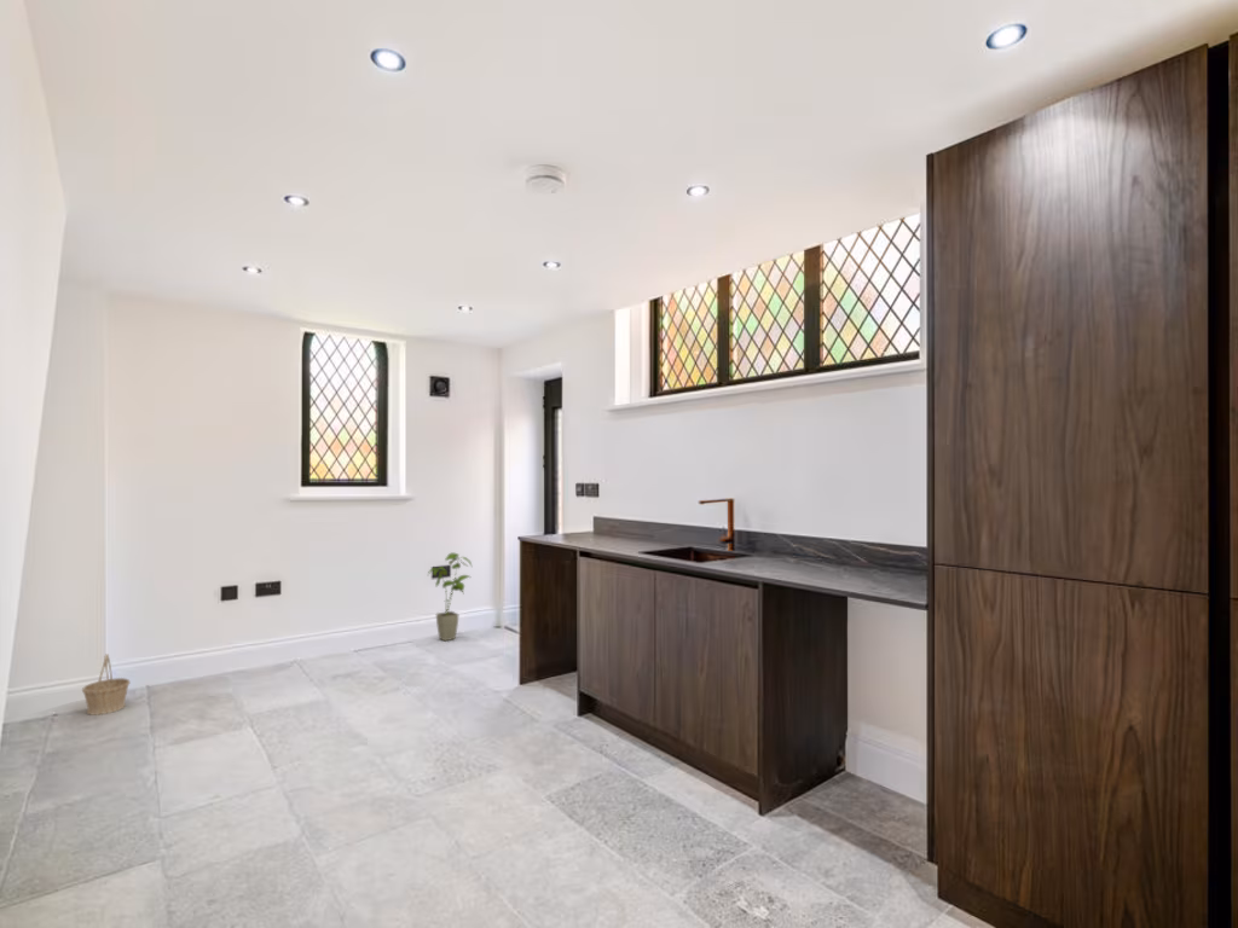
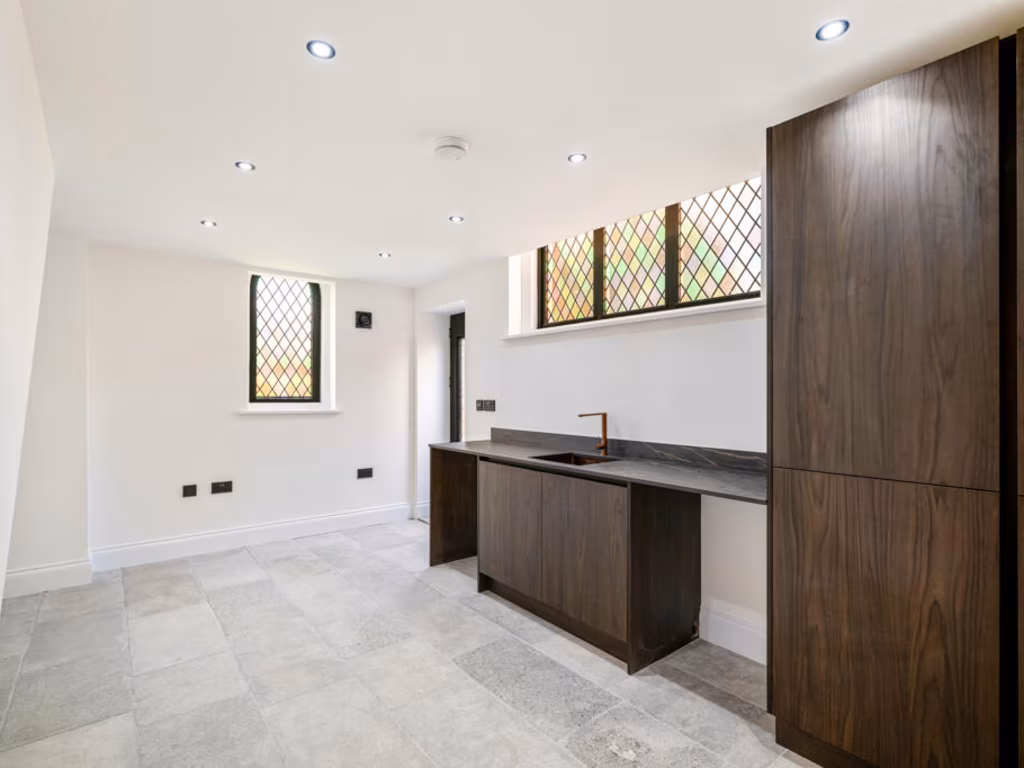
- house plant [427,551,473,642]
- basket [81,652,132,717]
